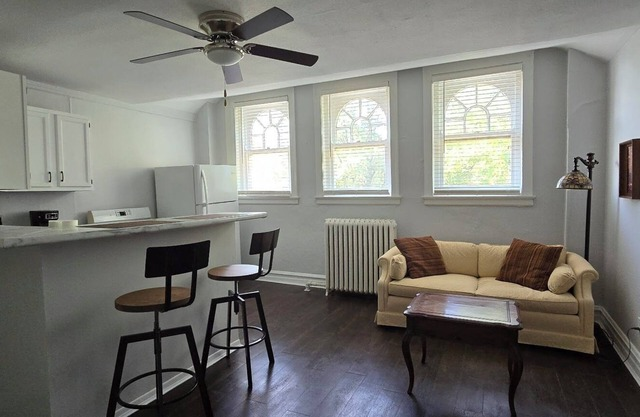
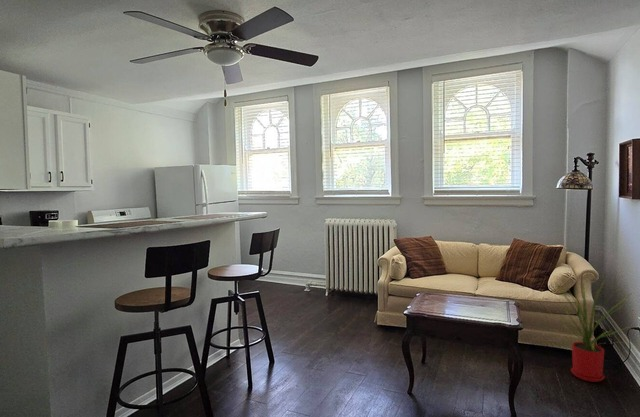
+ house plant [548,279,636,383]
